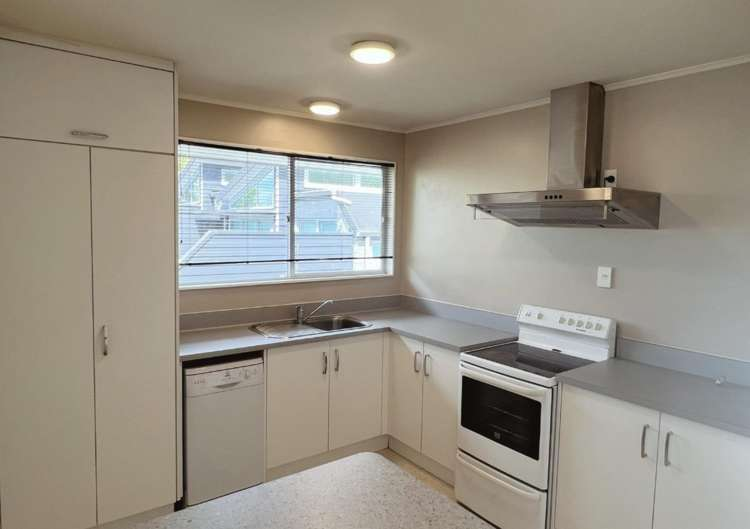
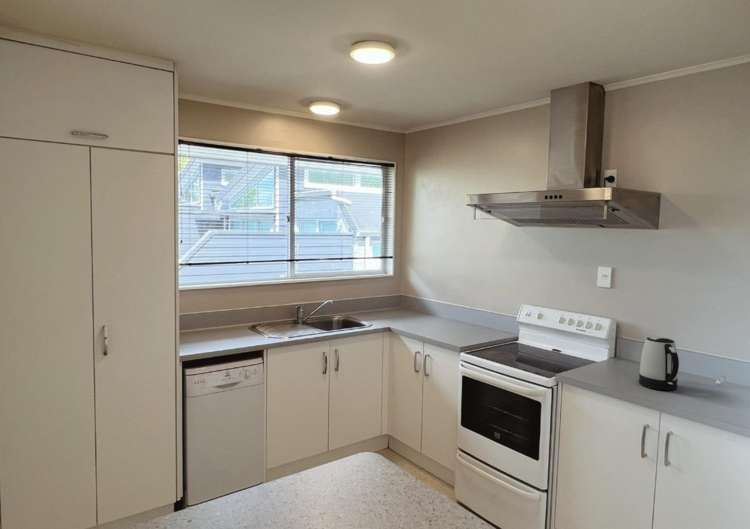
+ kettle [638,336,680,391]
